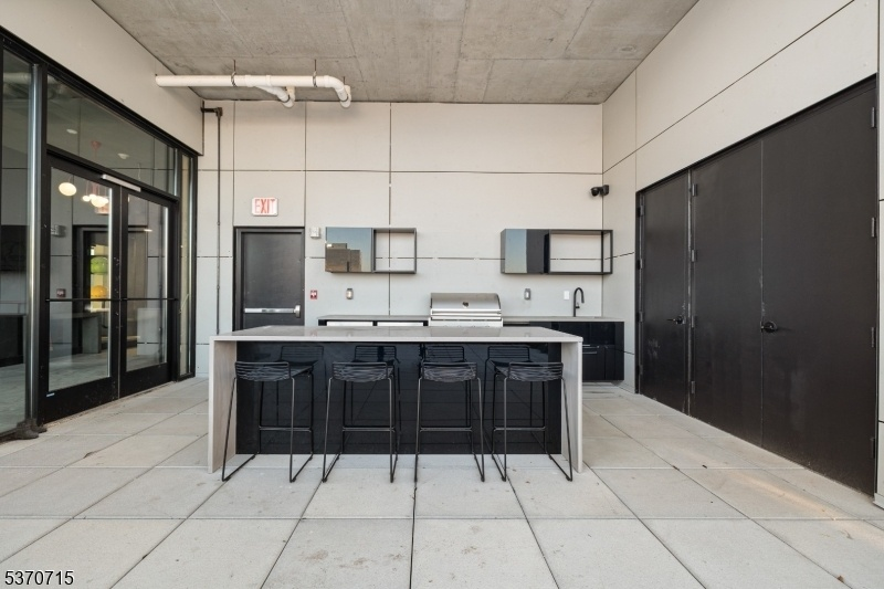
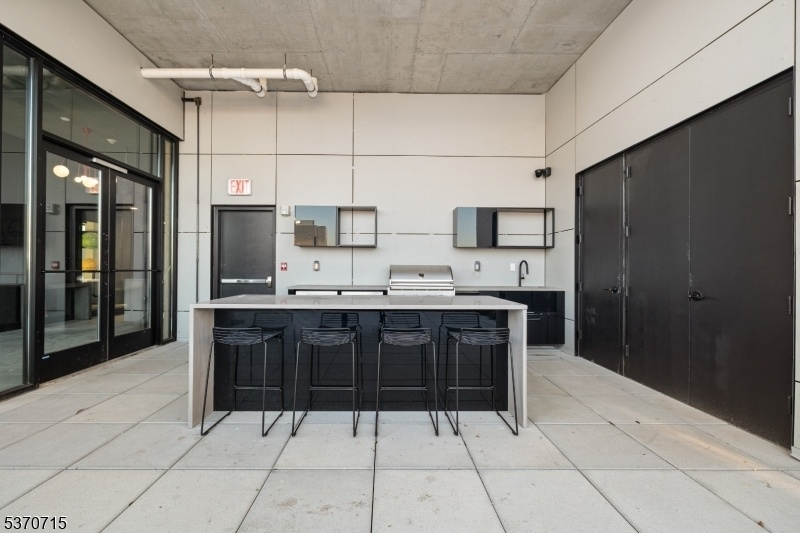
- boots [13,417,49,443]
